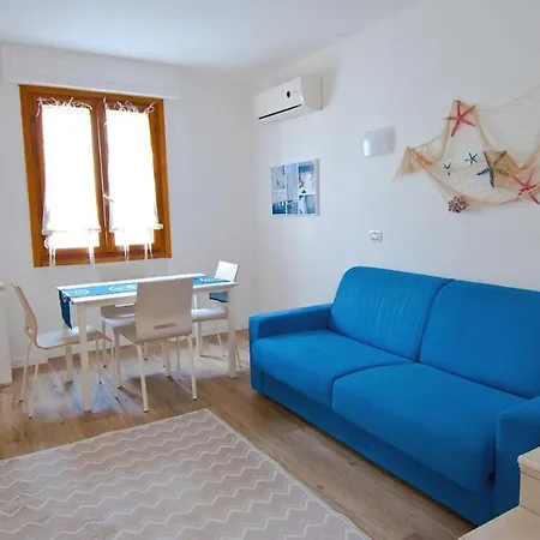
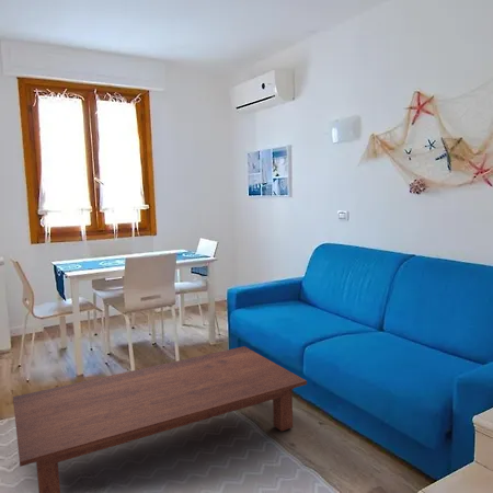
+ coffee table [12,345,308,493]
